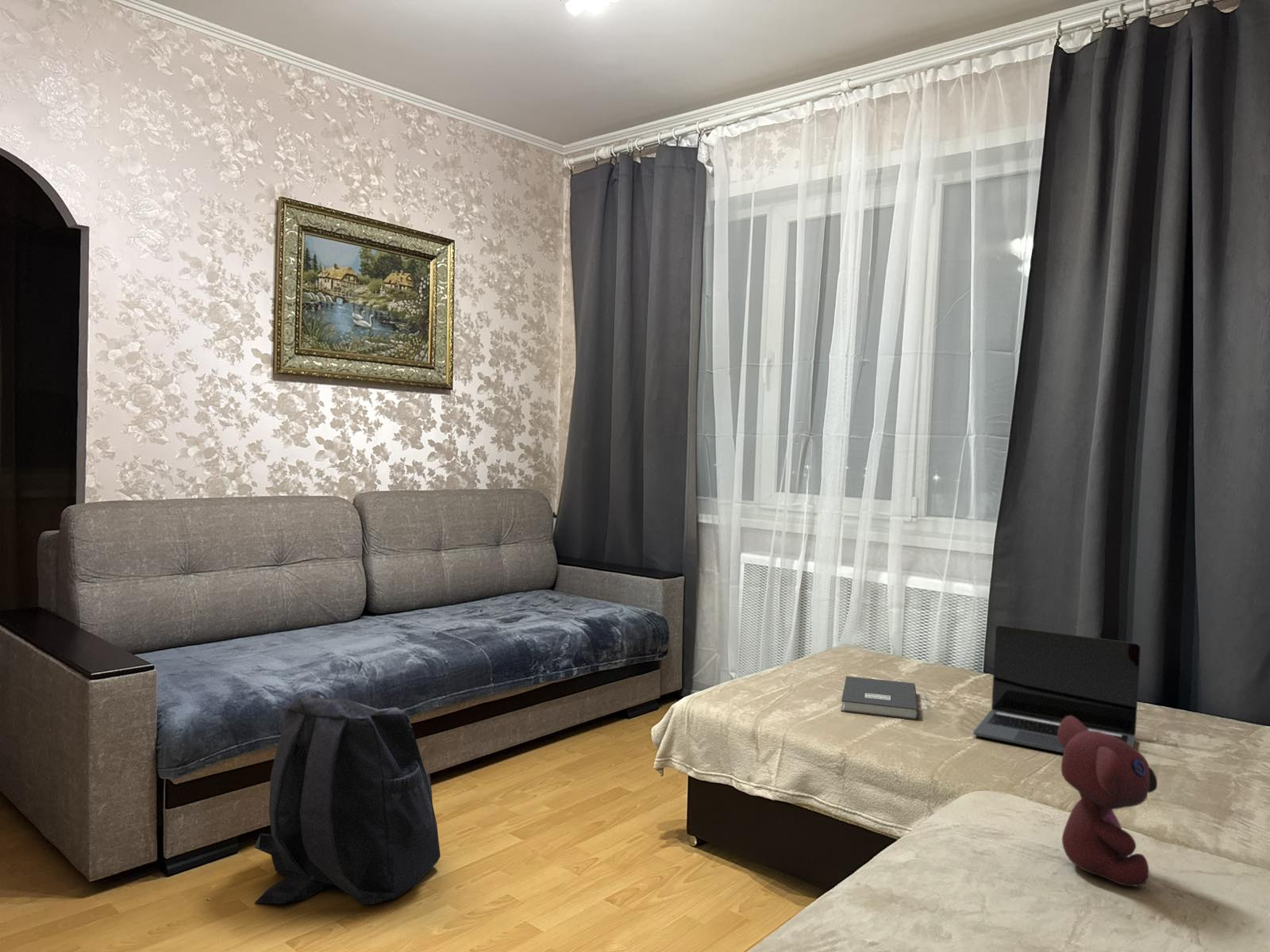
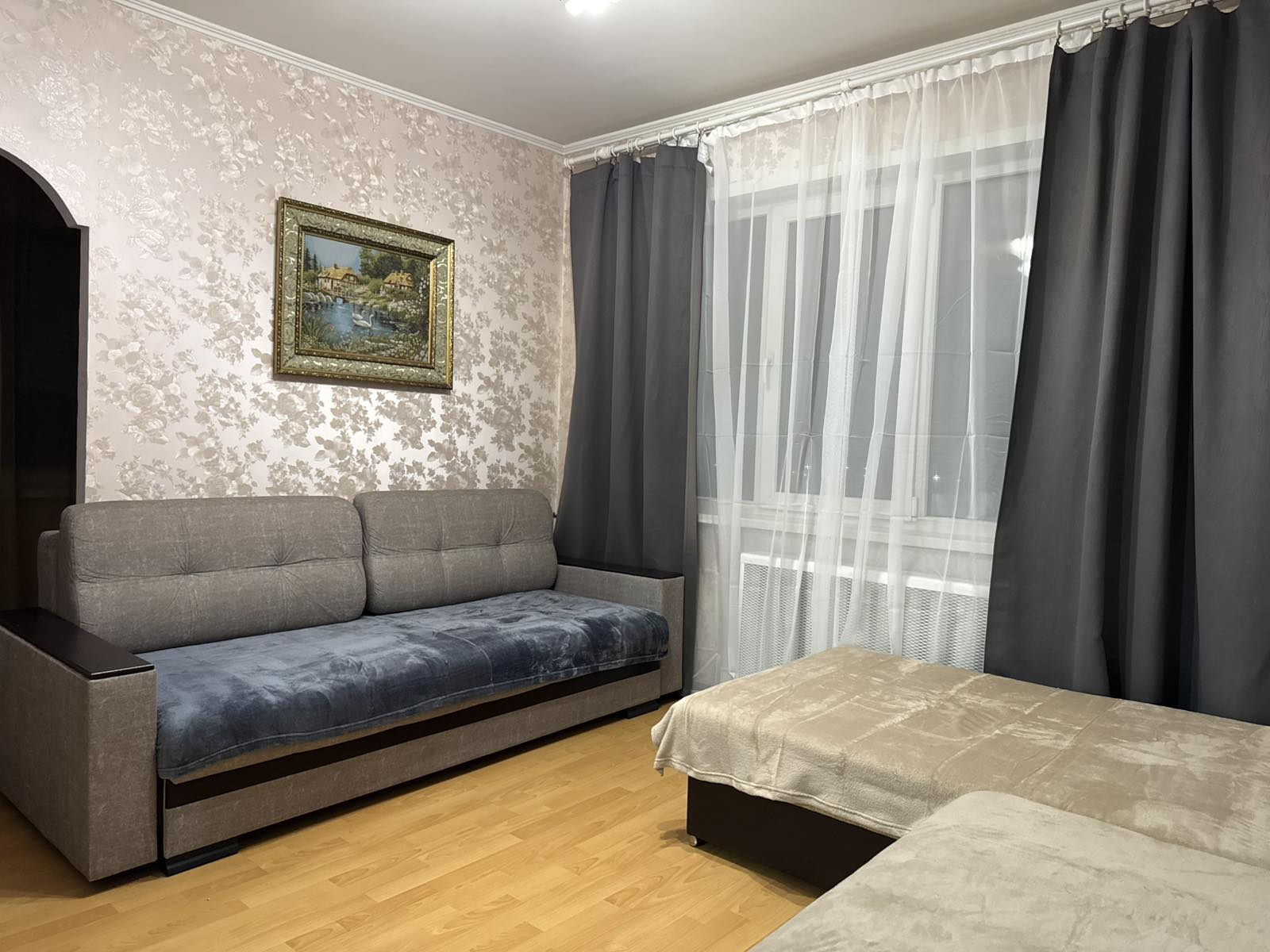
- book [841,676,919,720]
- backpack [254,693,441,905]
- laptop [972,624,1141,754]
- teddy bear [1058,716,1158,887]
